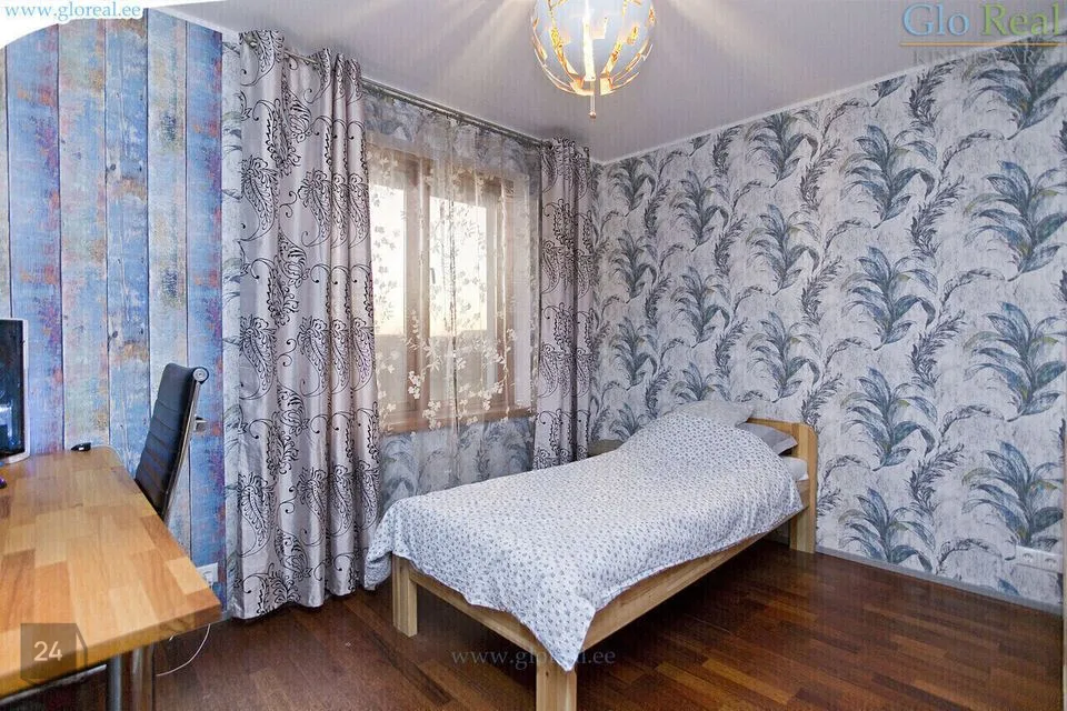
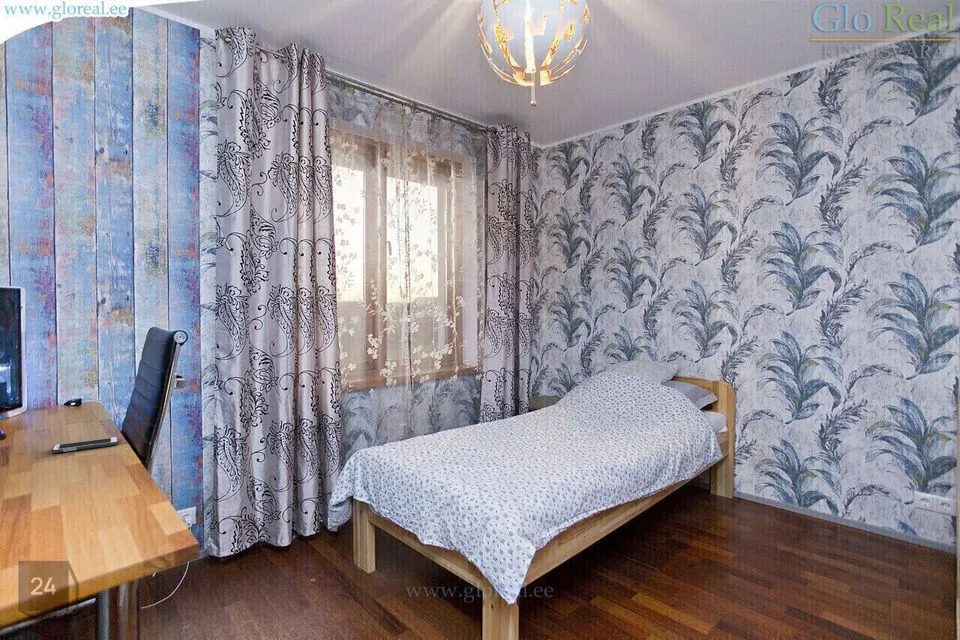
+ cell phone [50,436,120,454]
